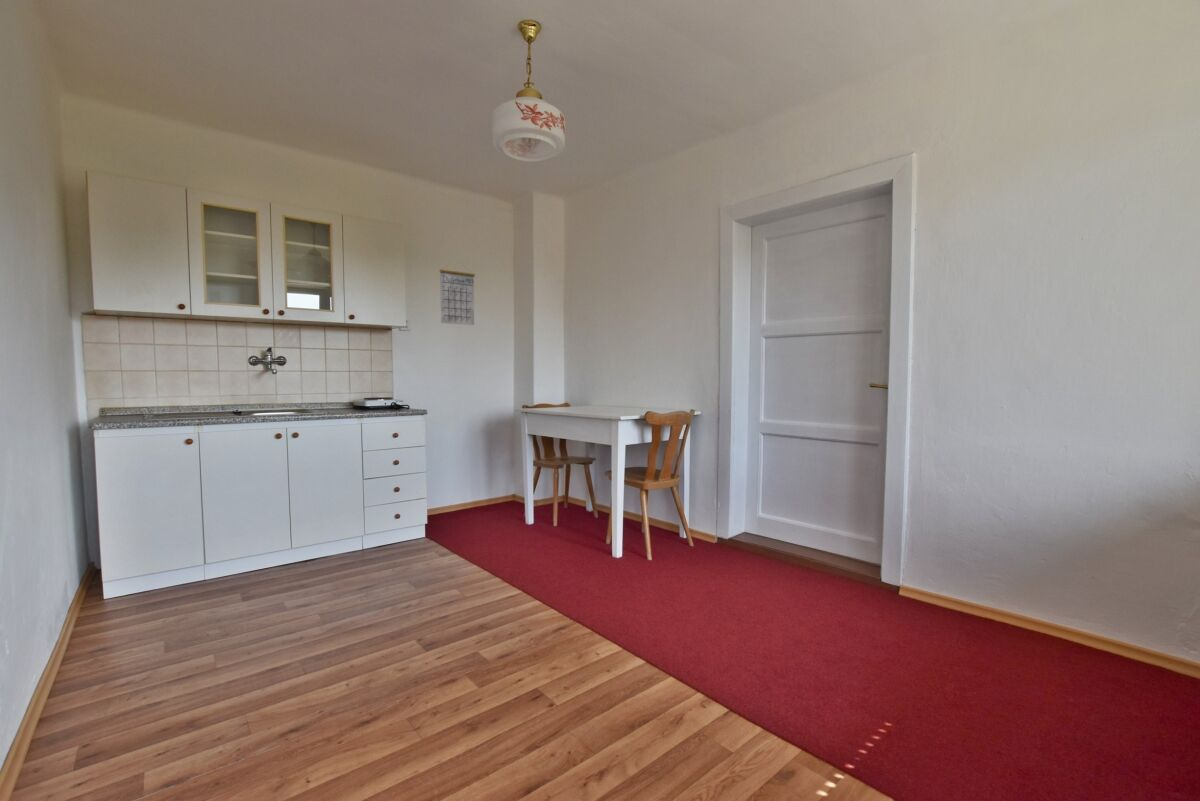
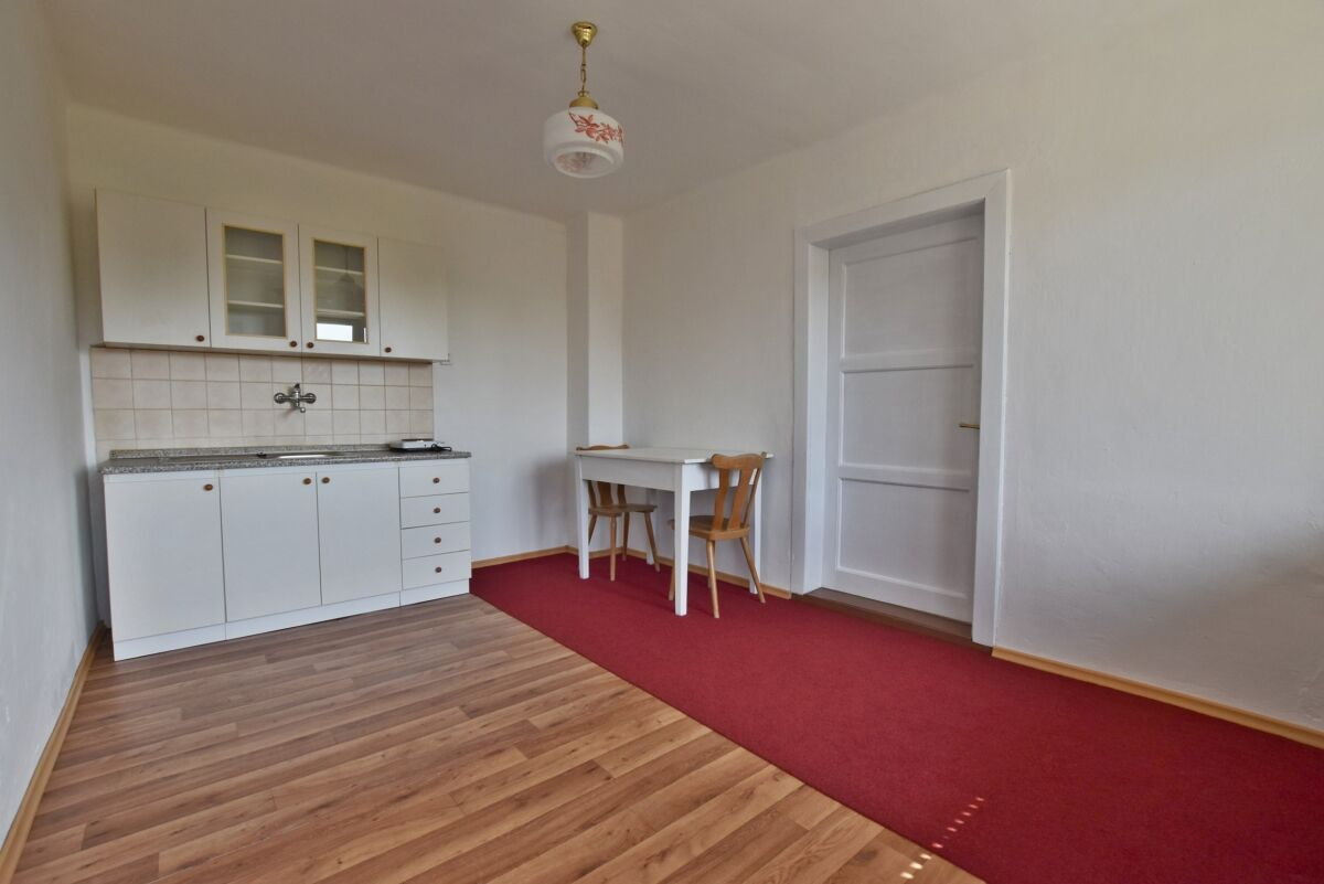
- calendar [439,263,476,326]
